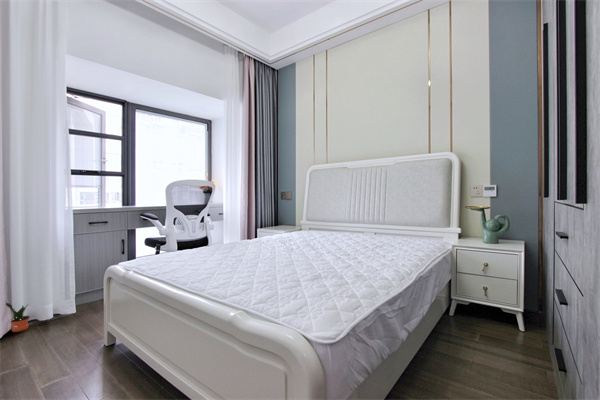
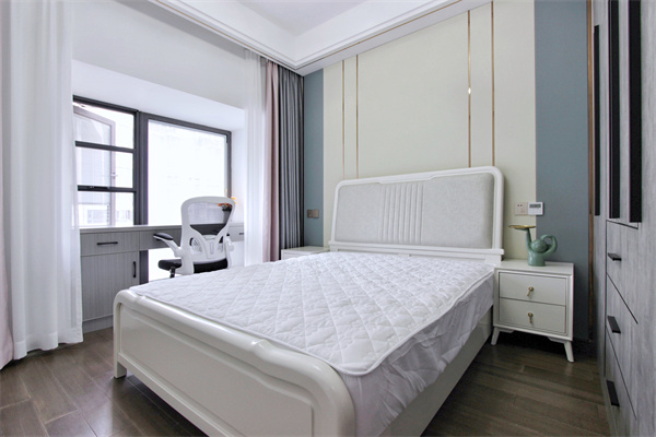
- potted plant [5,302,31,333]
